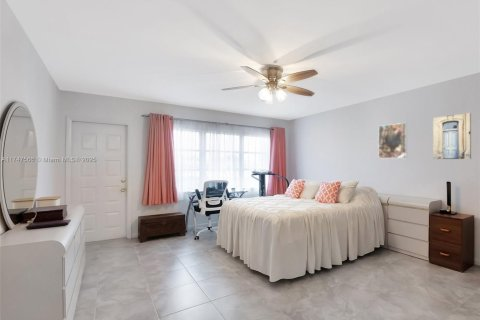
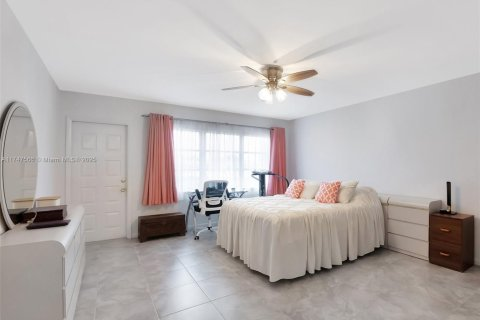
- wall art [432,112,472,160]
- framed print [378,122,408,159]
